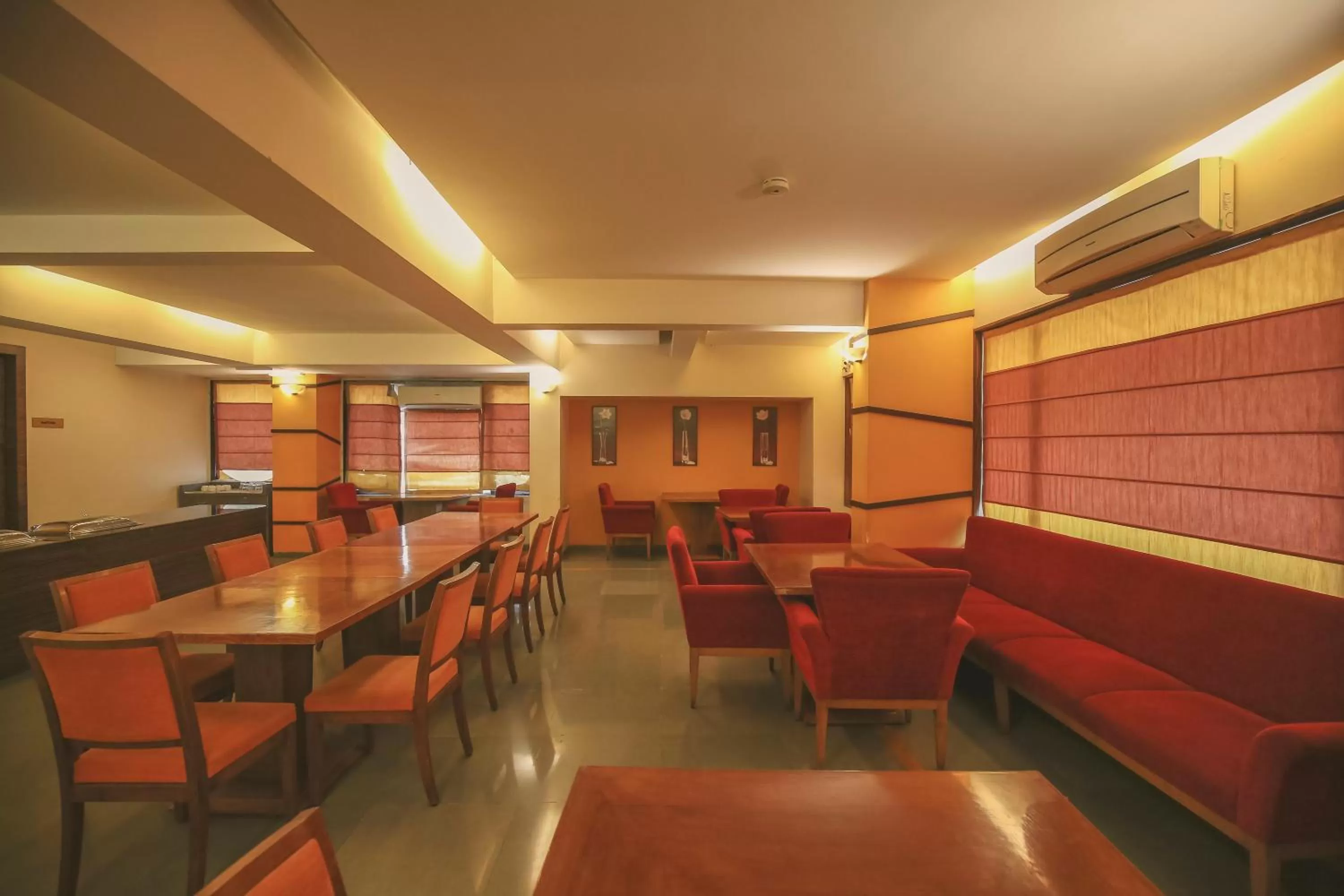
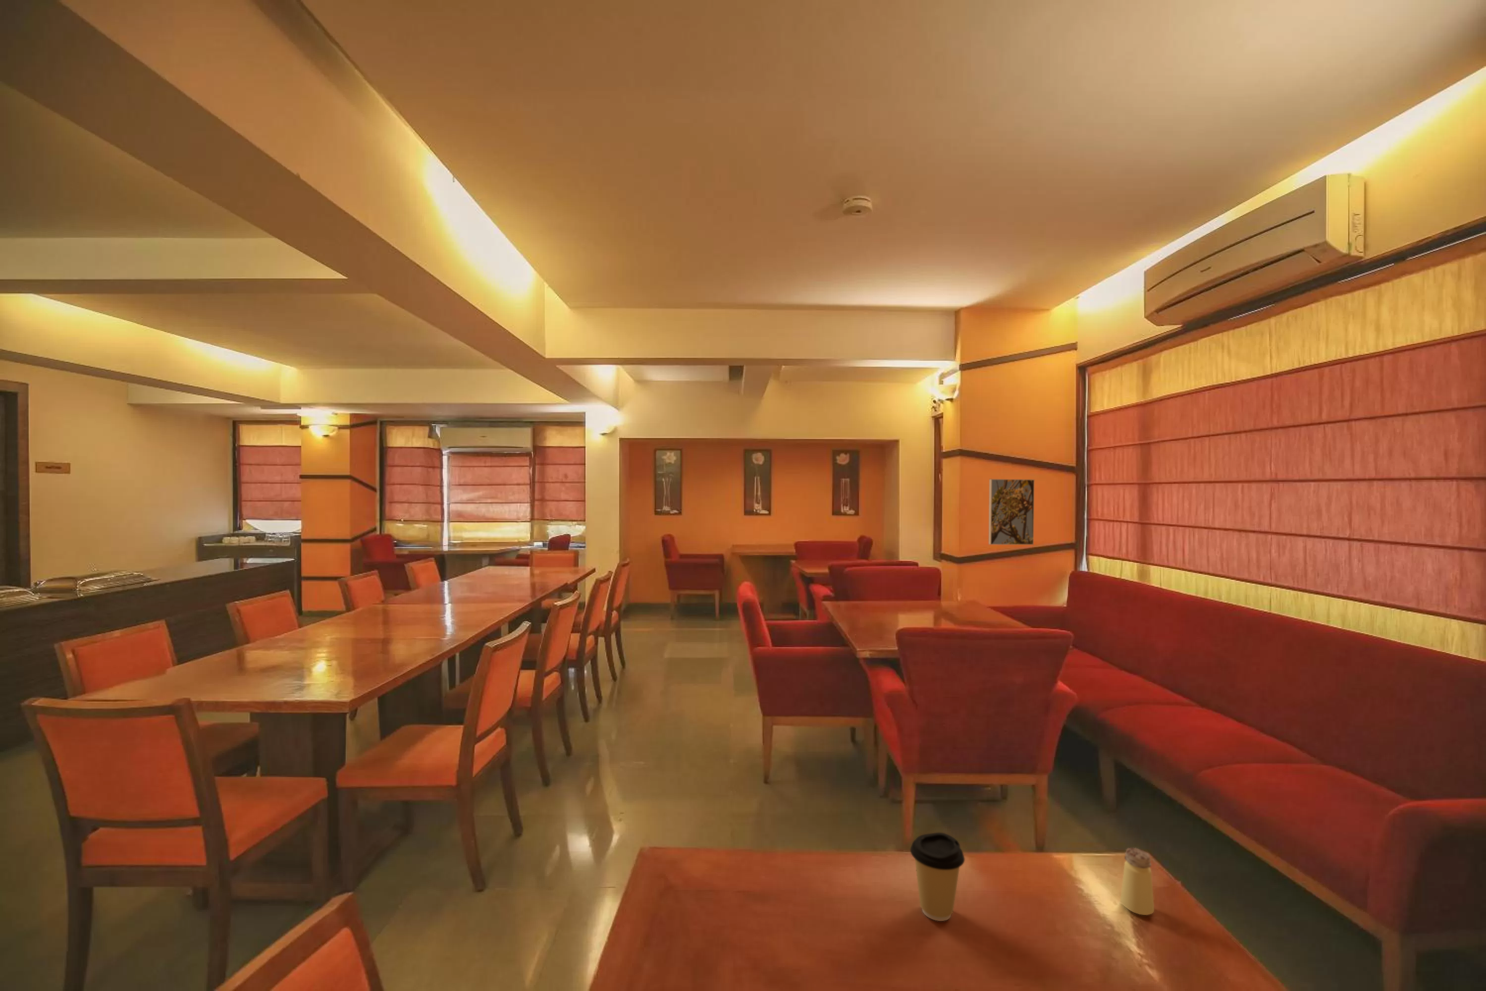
+ saltshaker [1120,847,1154,916]
+ coffee cup [910,832,965,921]
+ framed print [987,479,1035,545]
